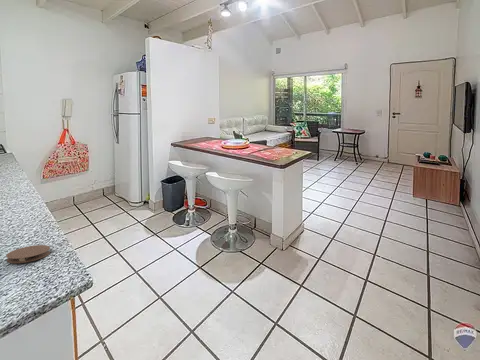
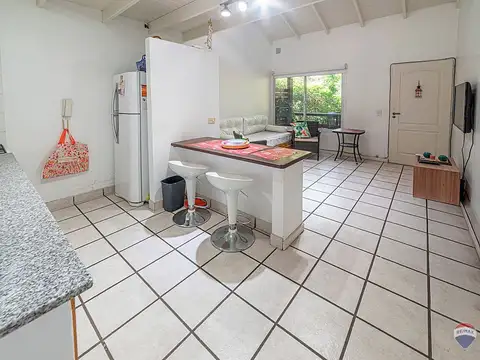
- coaster [5,244,51,264]
